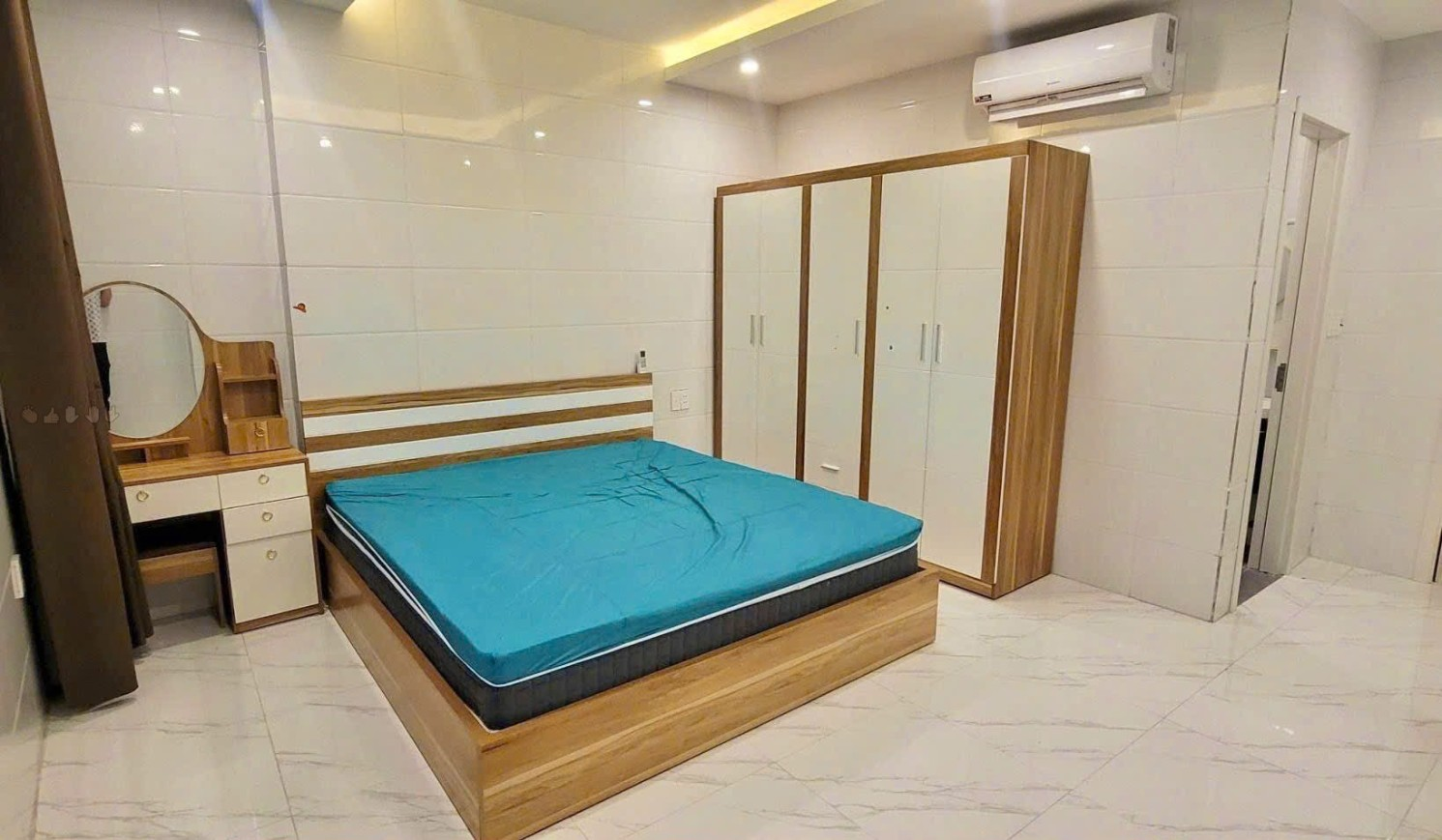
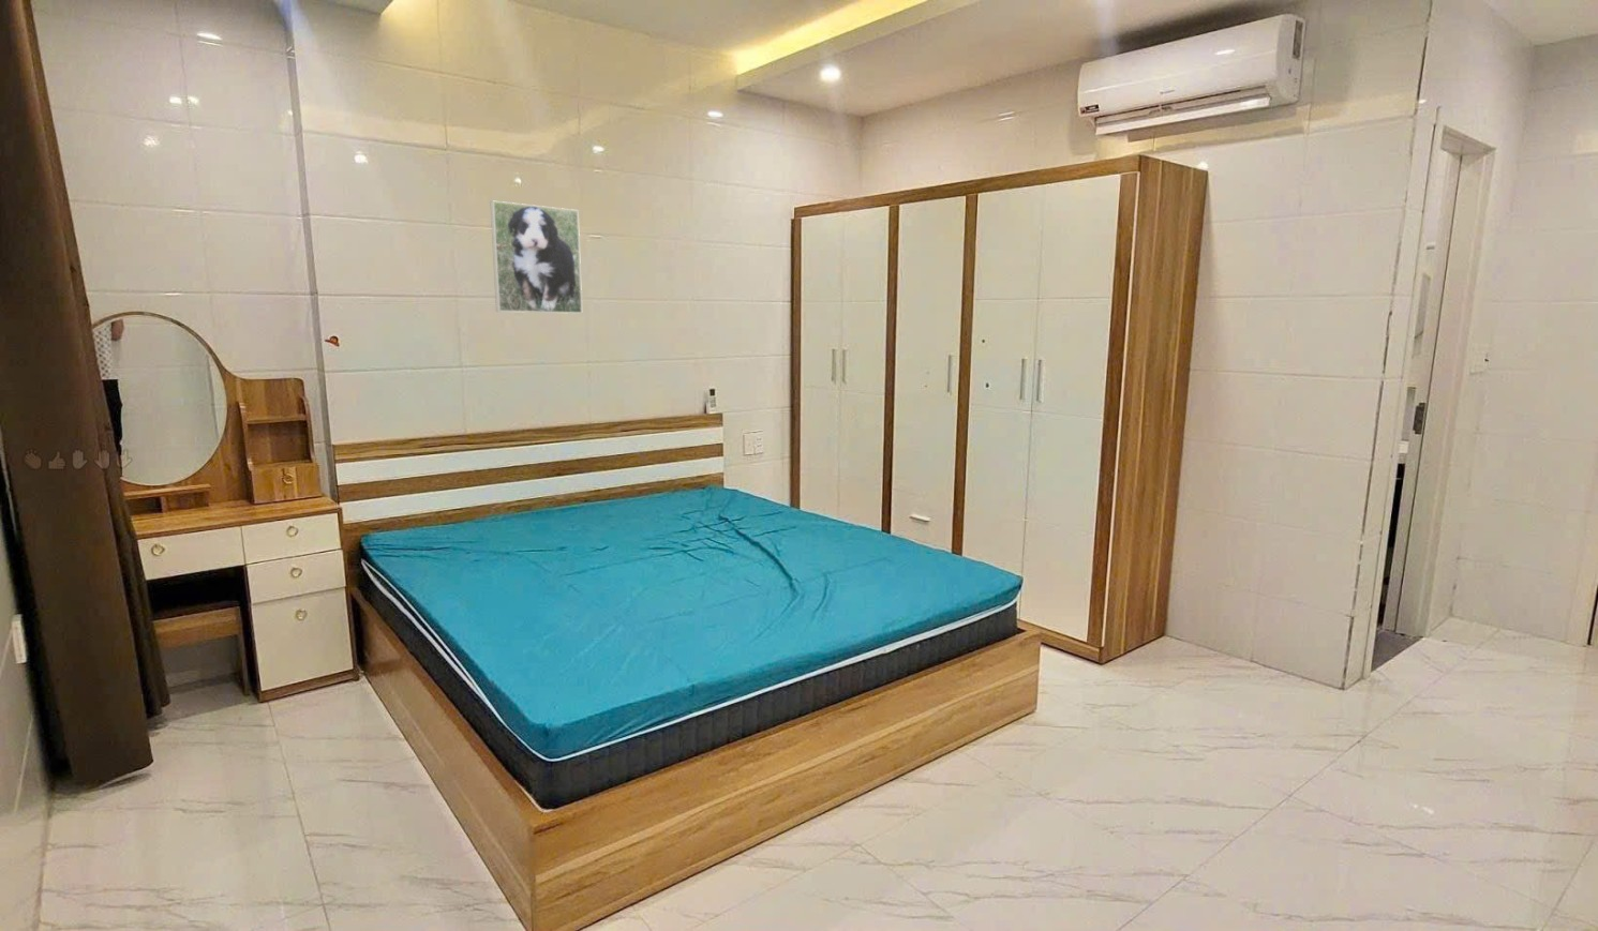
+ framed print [489,201,583,315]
